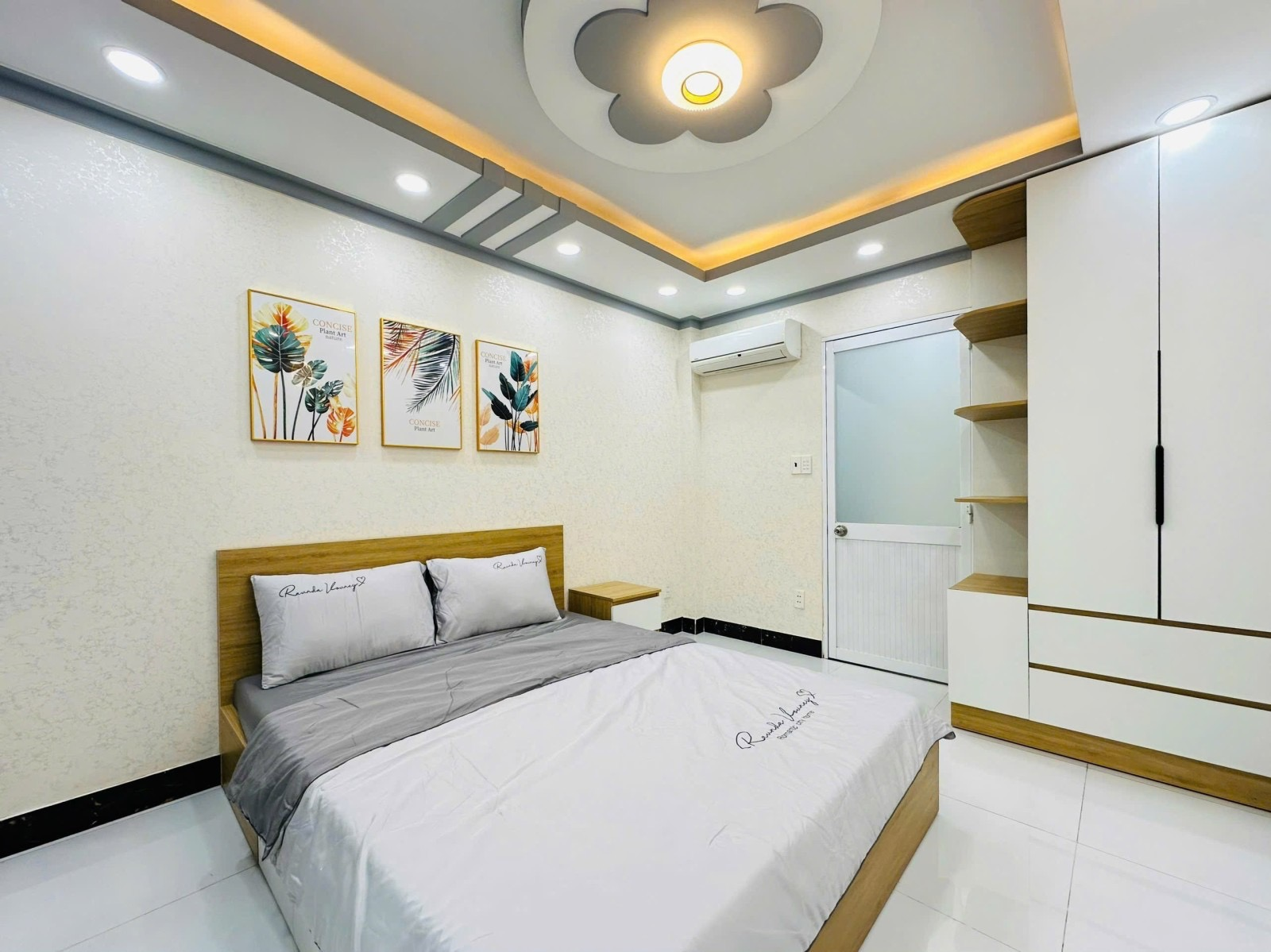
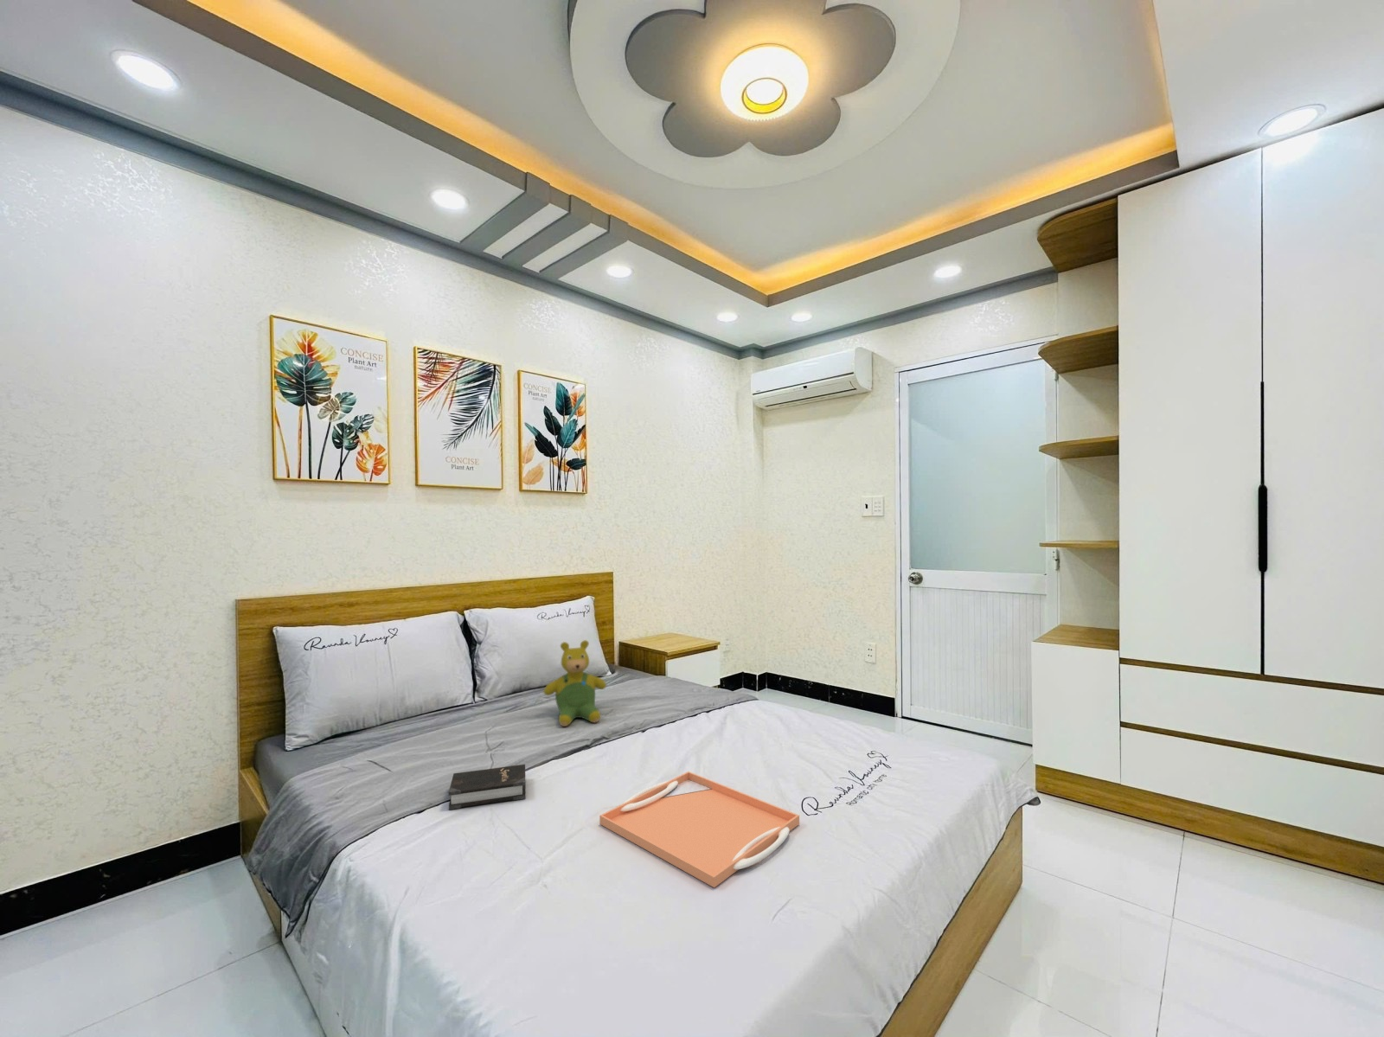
+ teddy bear [543,639,608,728]
+ serving tray [599,770,800,888]
+ hardback book [448,764,527,810]
